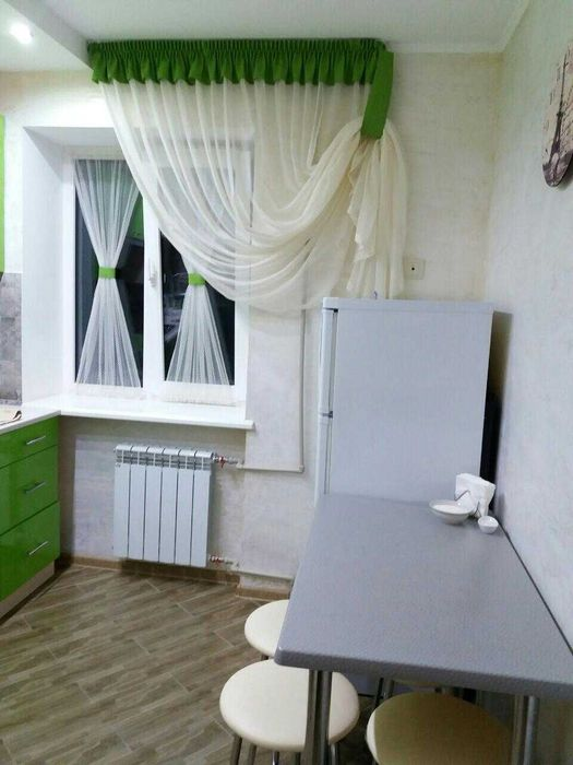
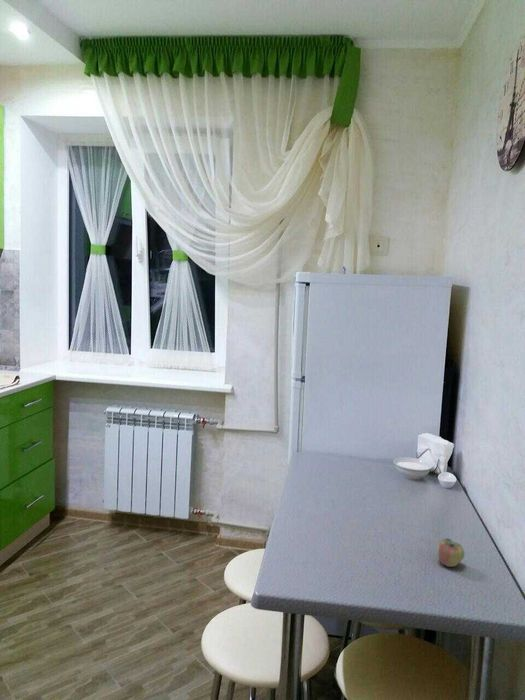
+ apple [436,537,466,568]
